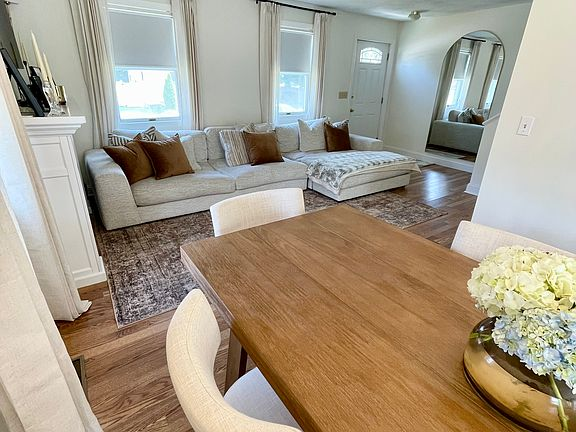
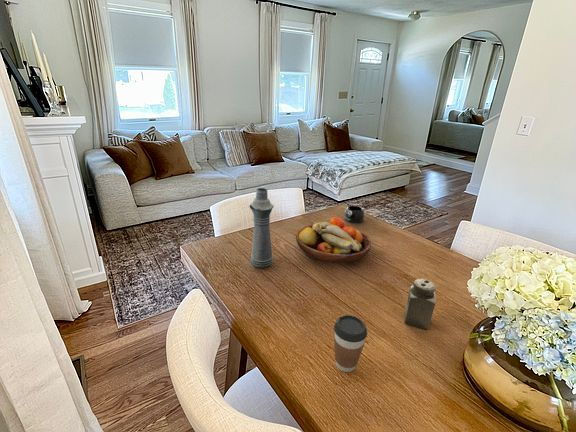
+ coffee cup [333,314,368,373]
+ mug [343,203,365,223]
+ bottle [249,187,275,269]
+ fruit bowl [295,216,372,264]
+ salt shaker [403,278,437,331]
